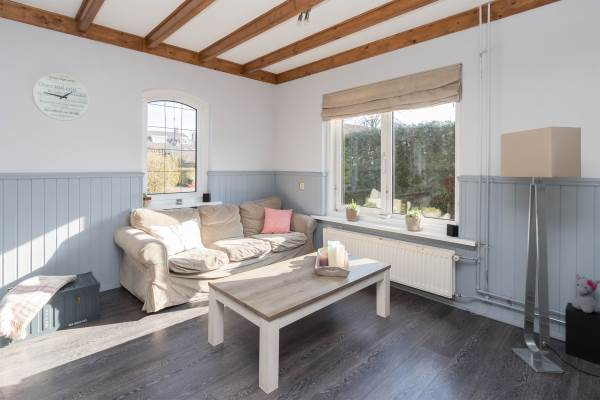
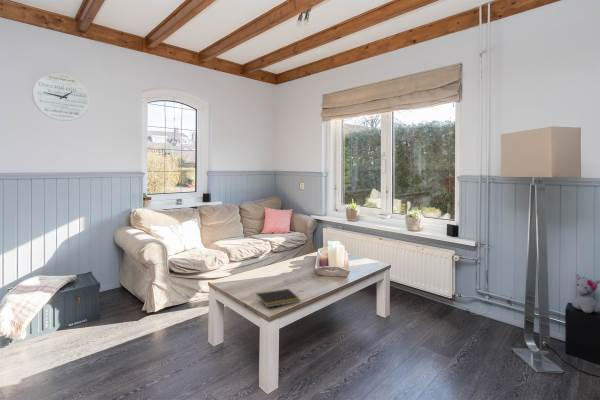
+ notepad [255,288,301,308]
